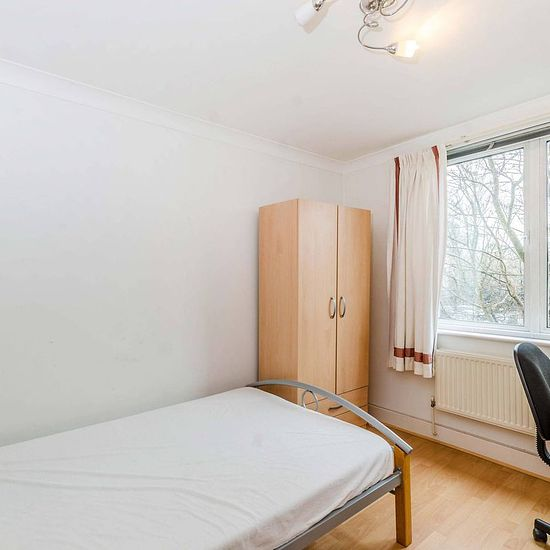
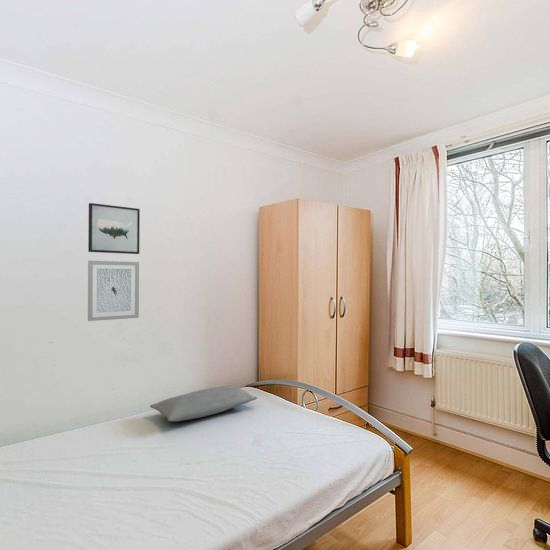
+ wall art [87,260,140,322]
+ pillow [149,385,258,422]
+ wall art [87,202,141,255]
